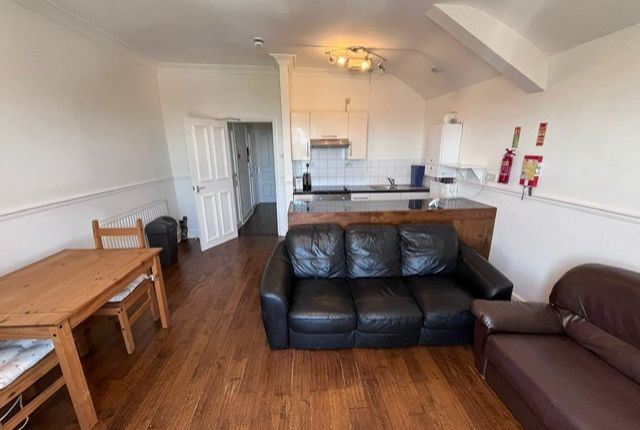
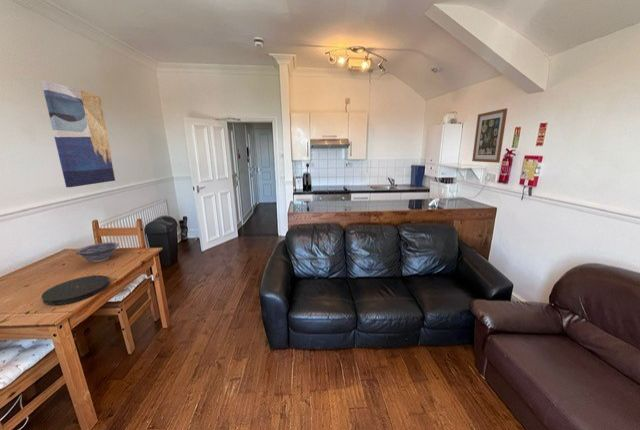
+ plate [40,274,111,306]
+ decorative bowl [75,241,120,263]
+ wall art [40,80,117,188]
+ wall art [471,107,508,164]
